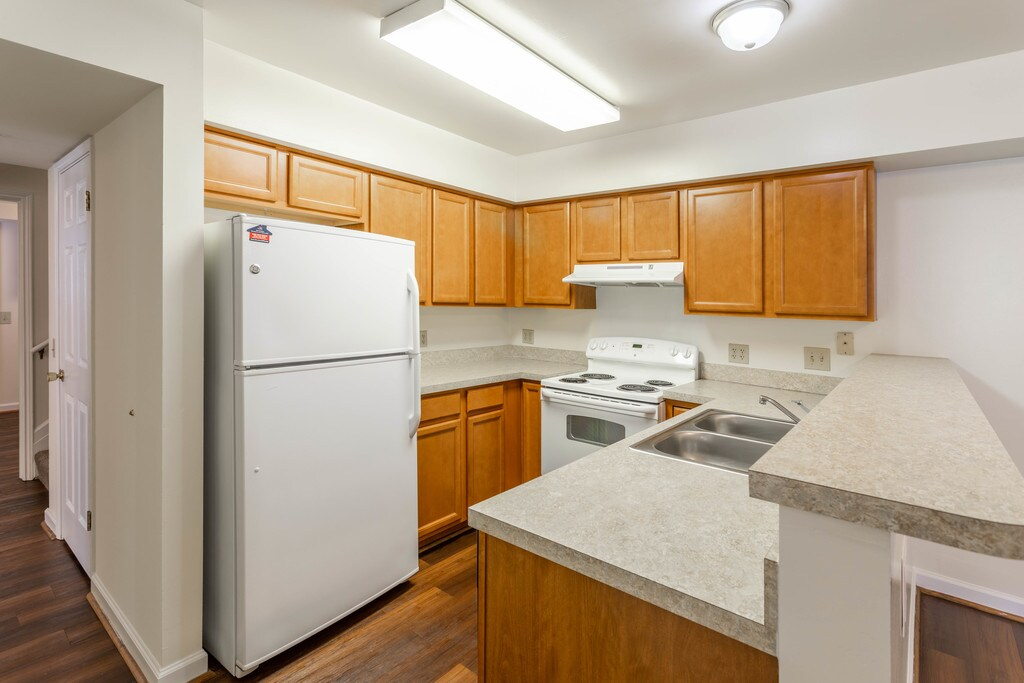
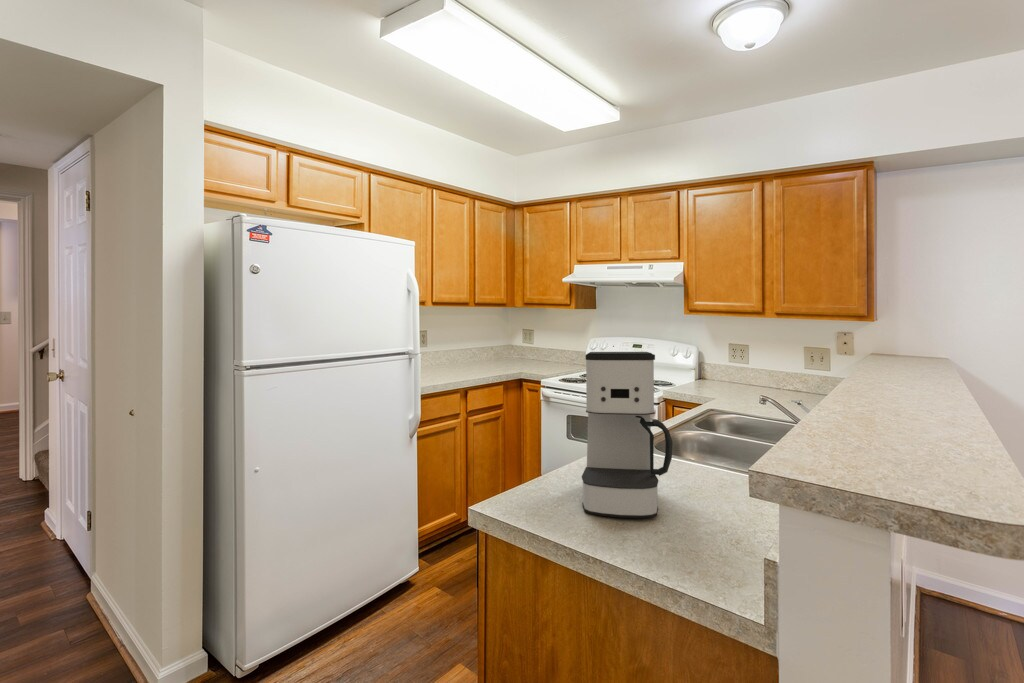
+ coffee maker [581,351,673,519]
